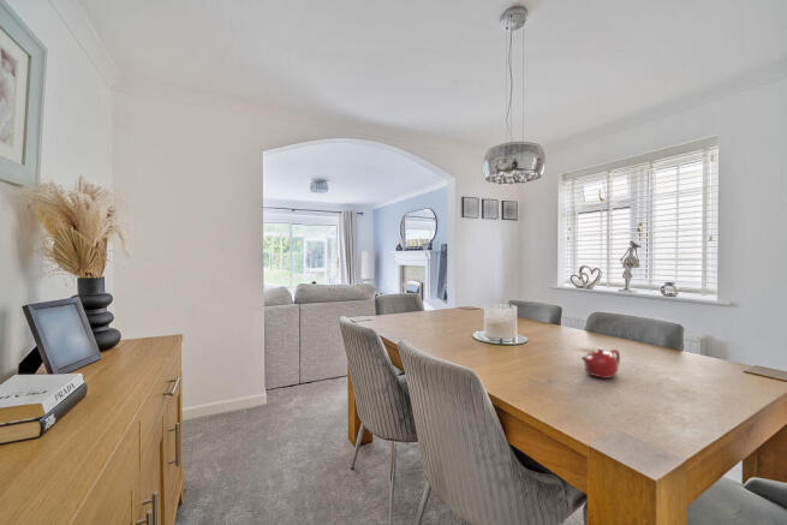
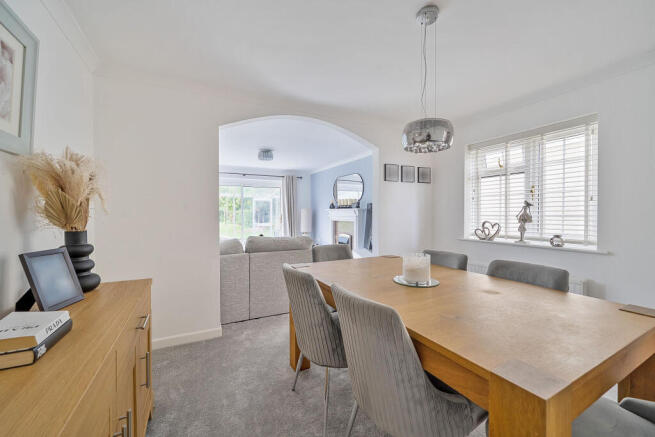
- teapot [580,347,621,380]
